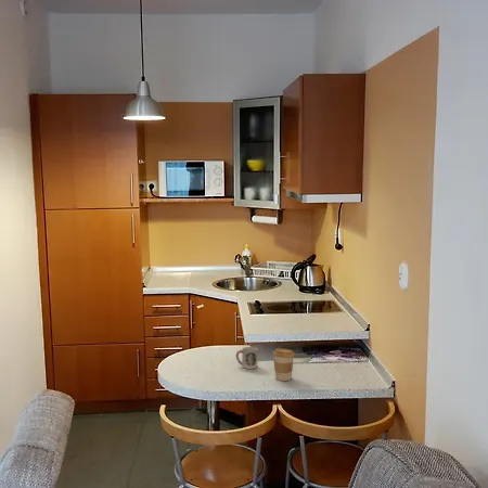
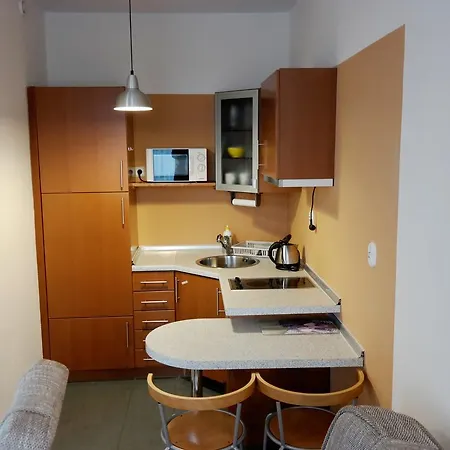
- cup [235,346,258,370]
- coffee cup [272,347,295,382]
